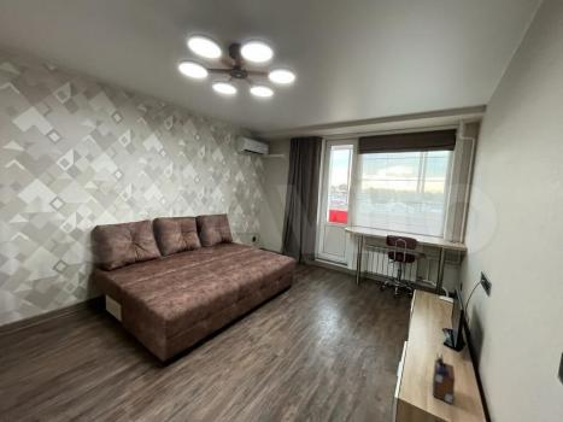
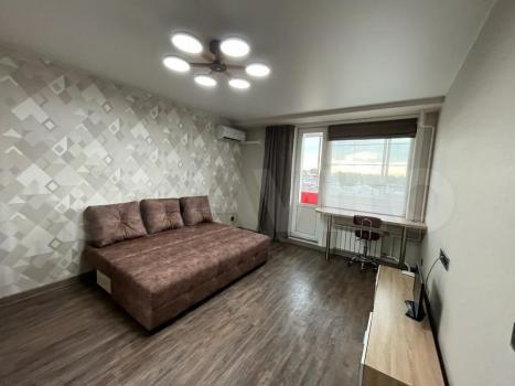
- desk organizer [432,352,457,405]
